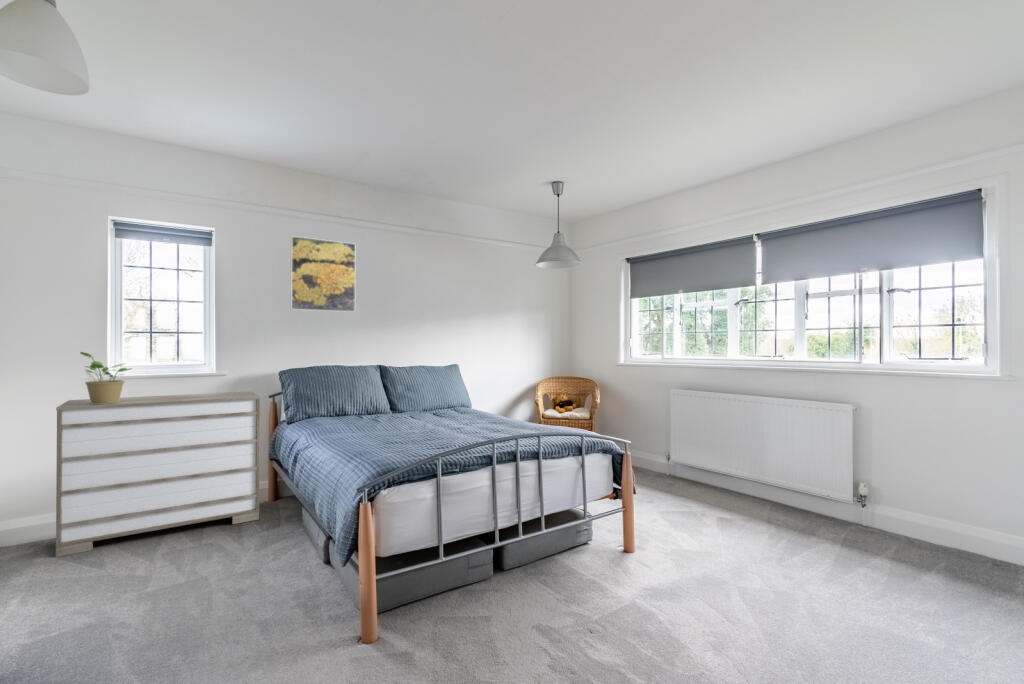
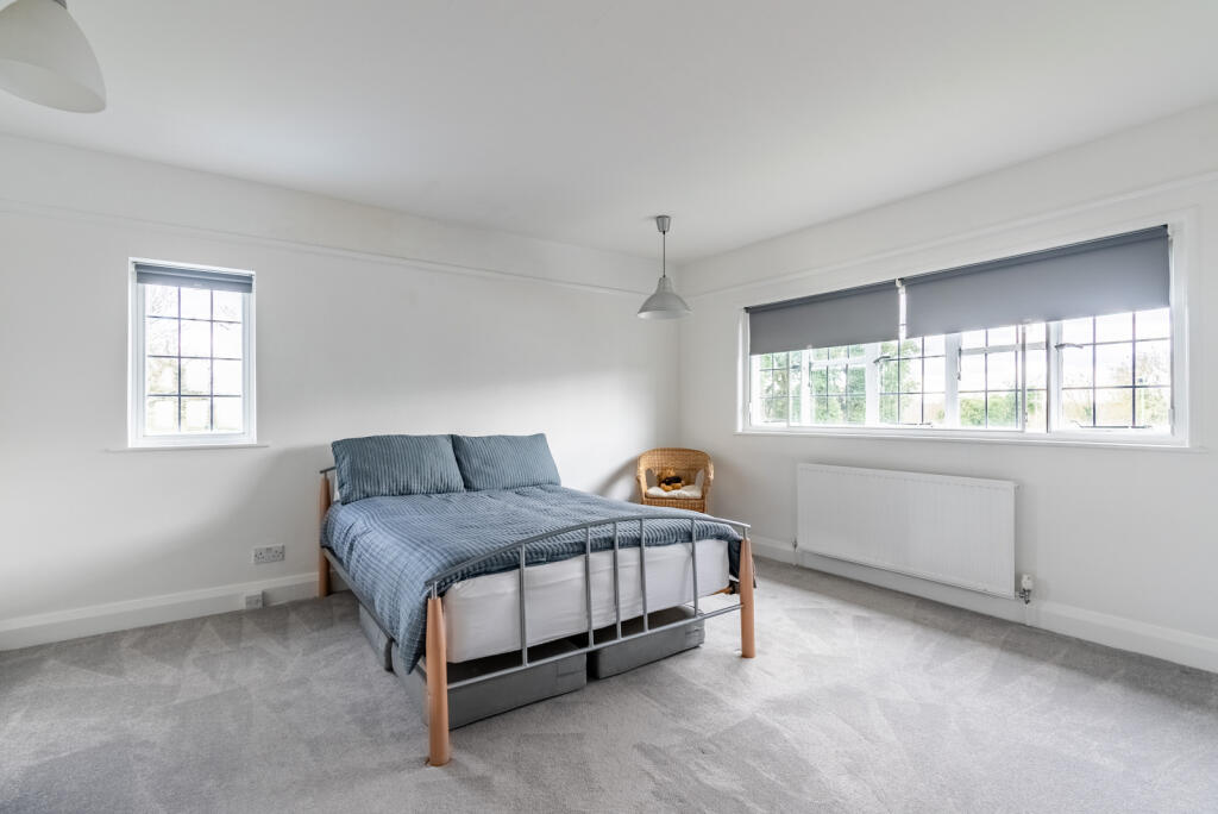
- potted plant [79,351,132,404]
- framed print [290,235,356,313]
- dresser [54,391,261,558]
